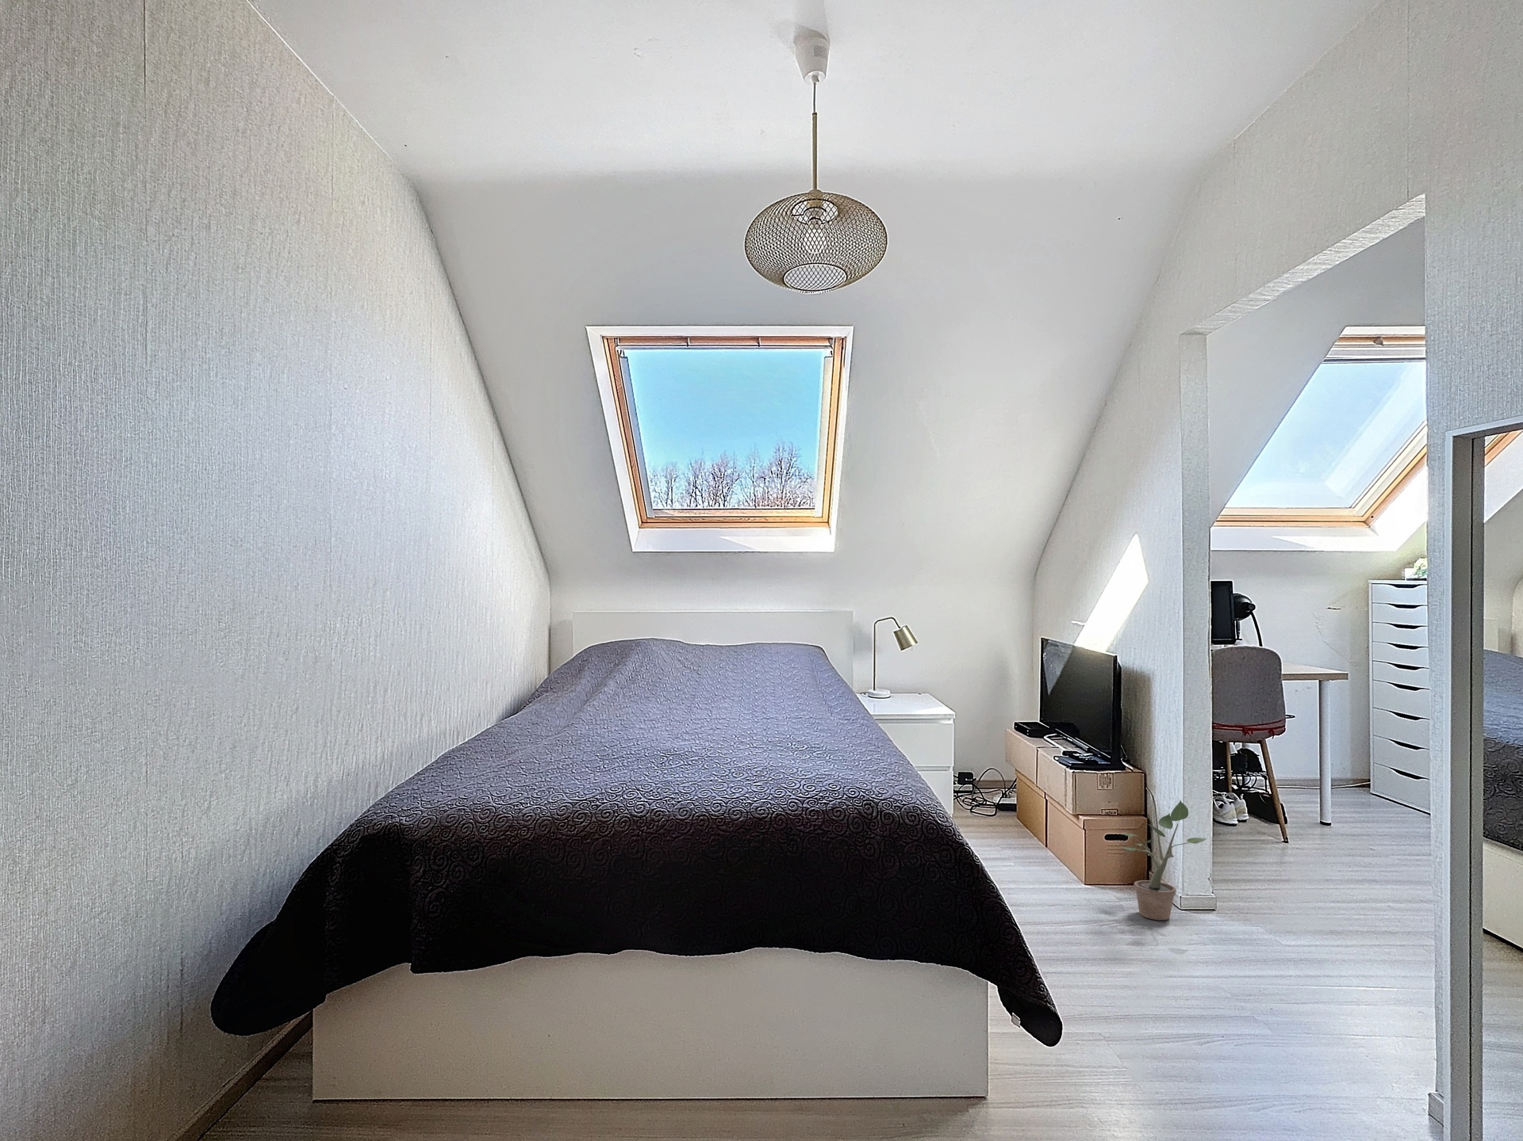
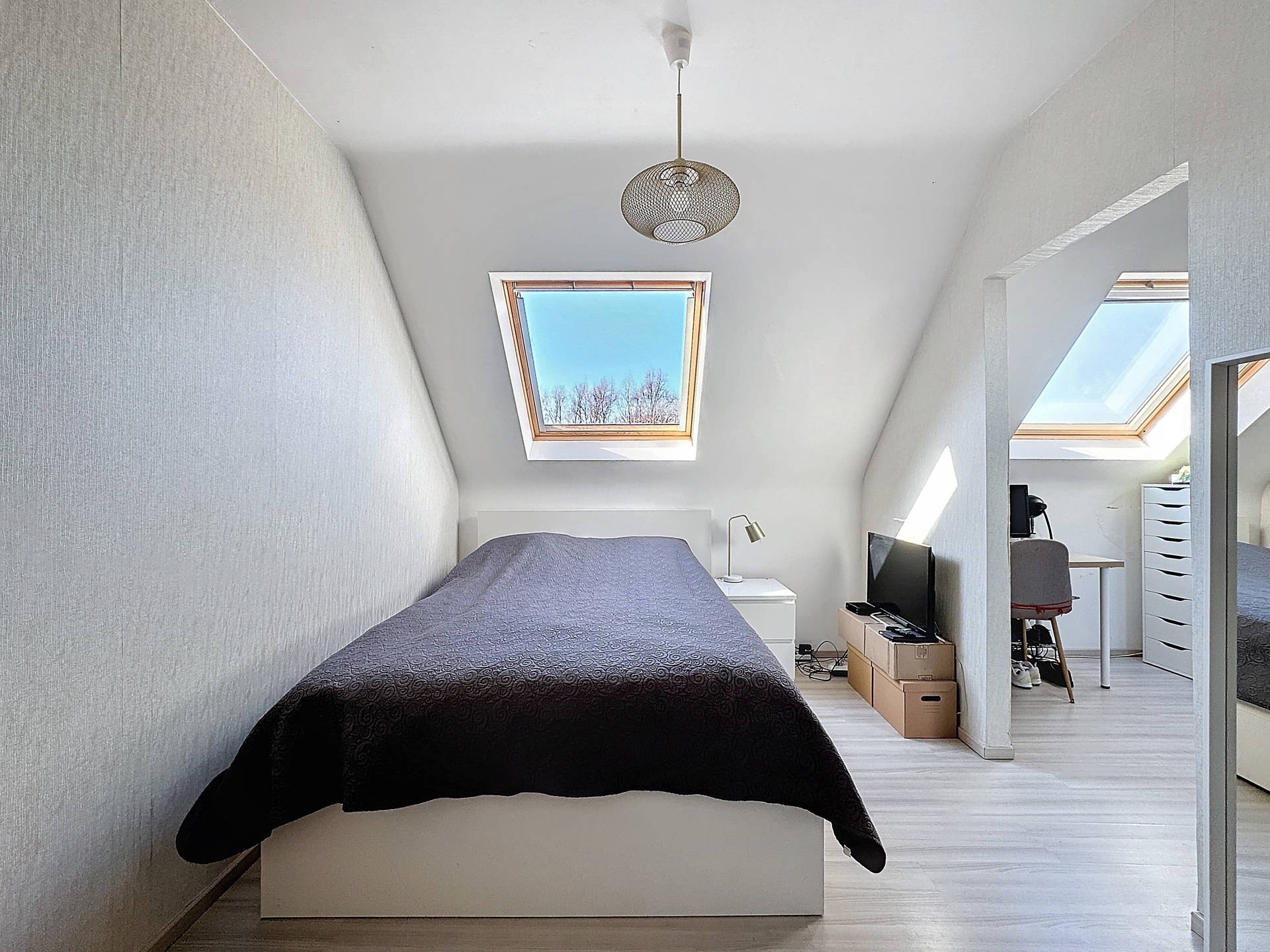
- potted plant [1119,798,1208,920]
